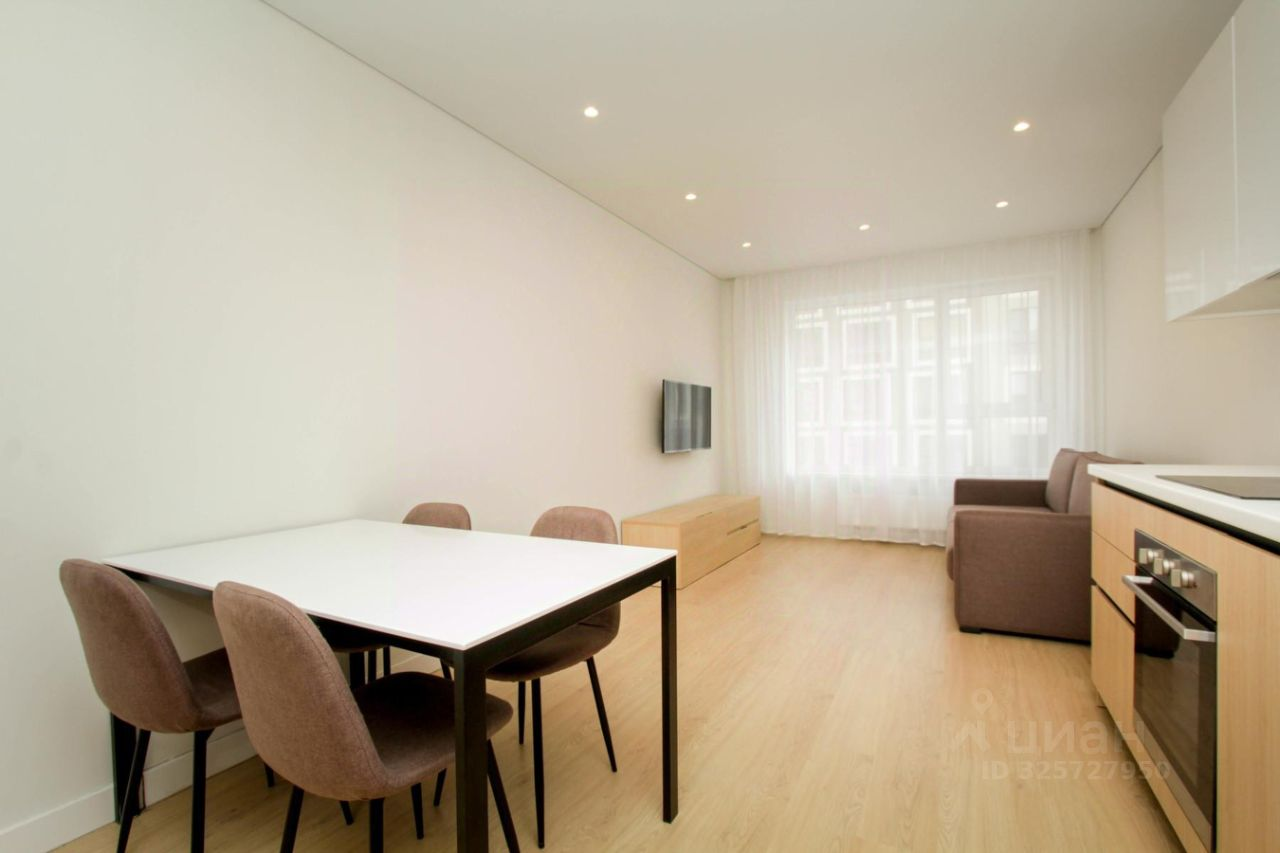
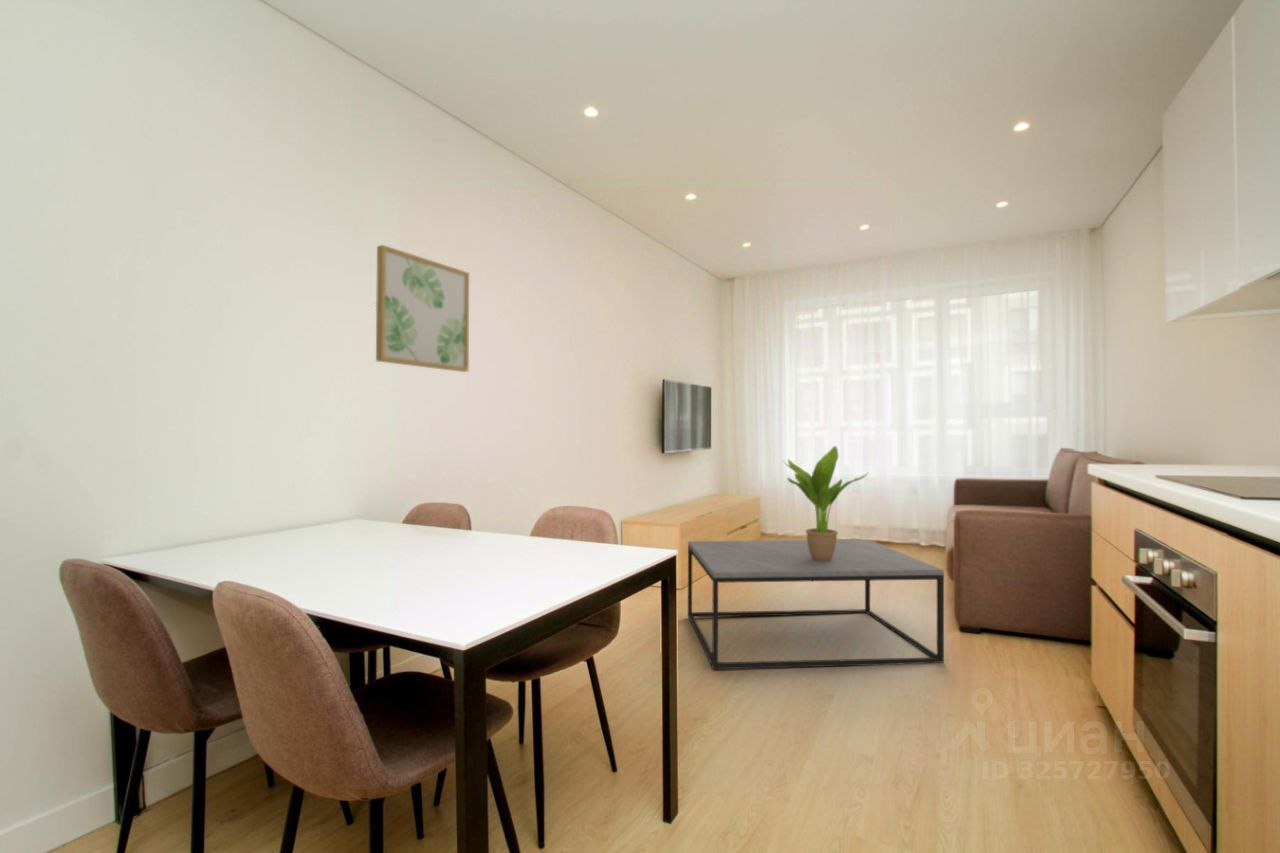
+ wall art [375,244,470,373]
+ coffee table [687,539,945,670]
+ potted plant [783,445,870,561]
